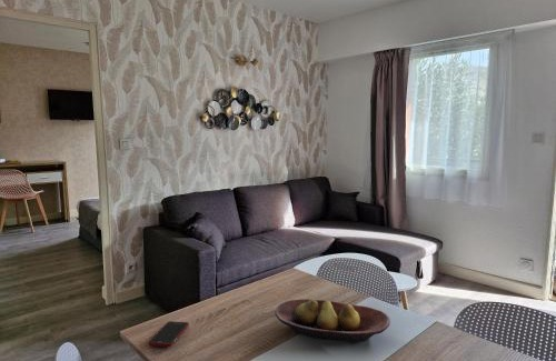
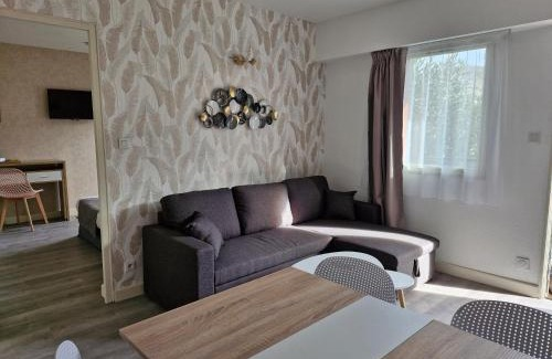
- cell phone [148,320,189,348]
- fruit bowl [274,298,391,343]
